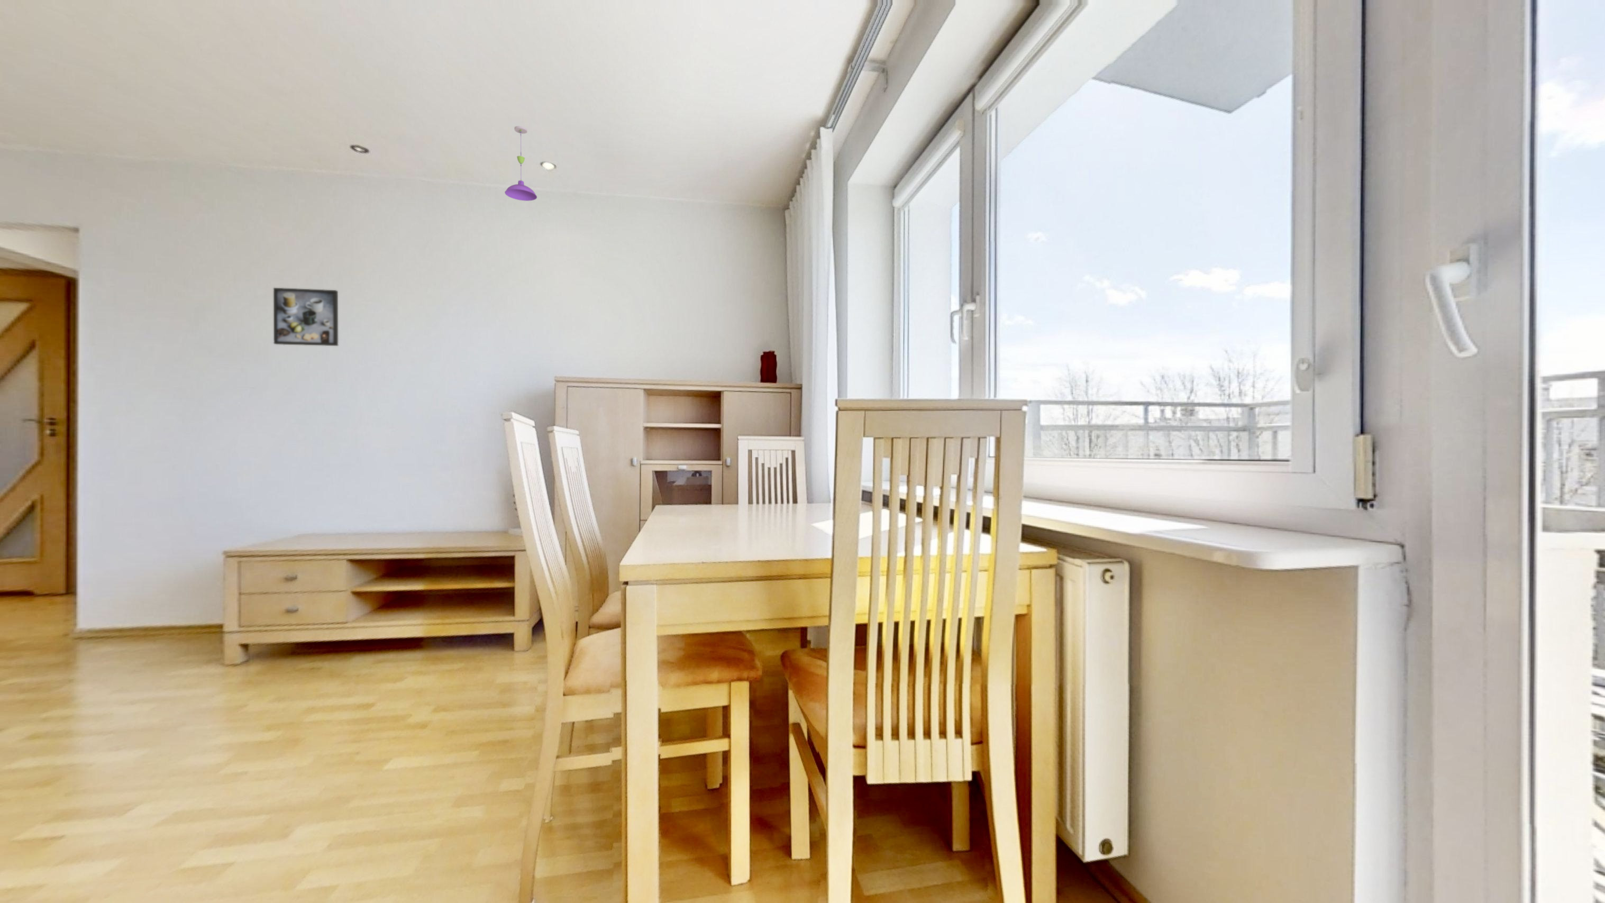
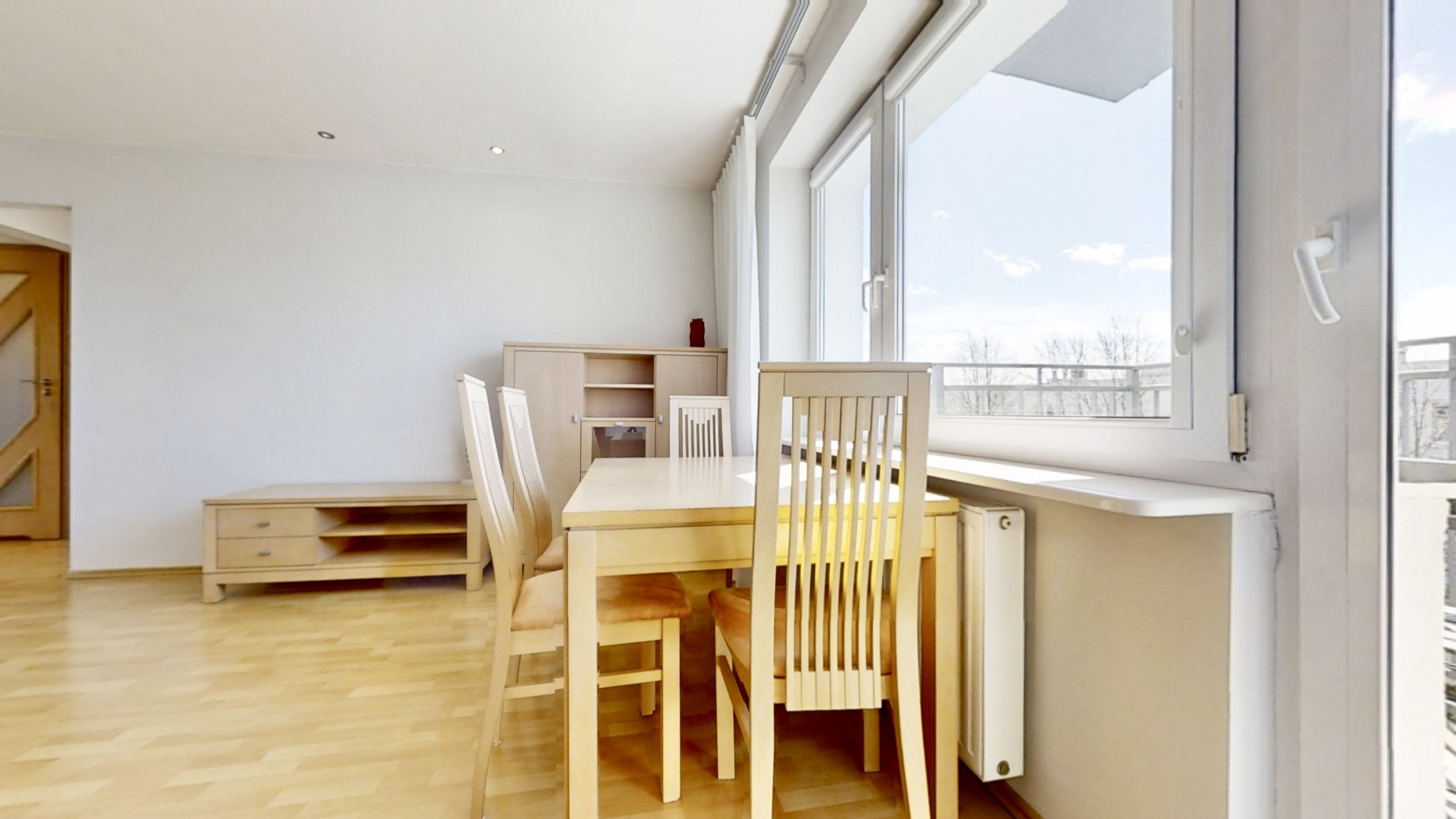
- pendant light [504,126,538,202]
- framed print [273,288,338,346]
